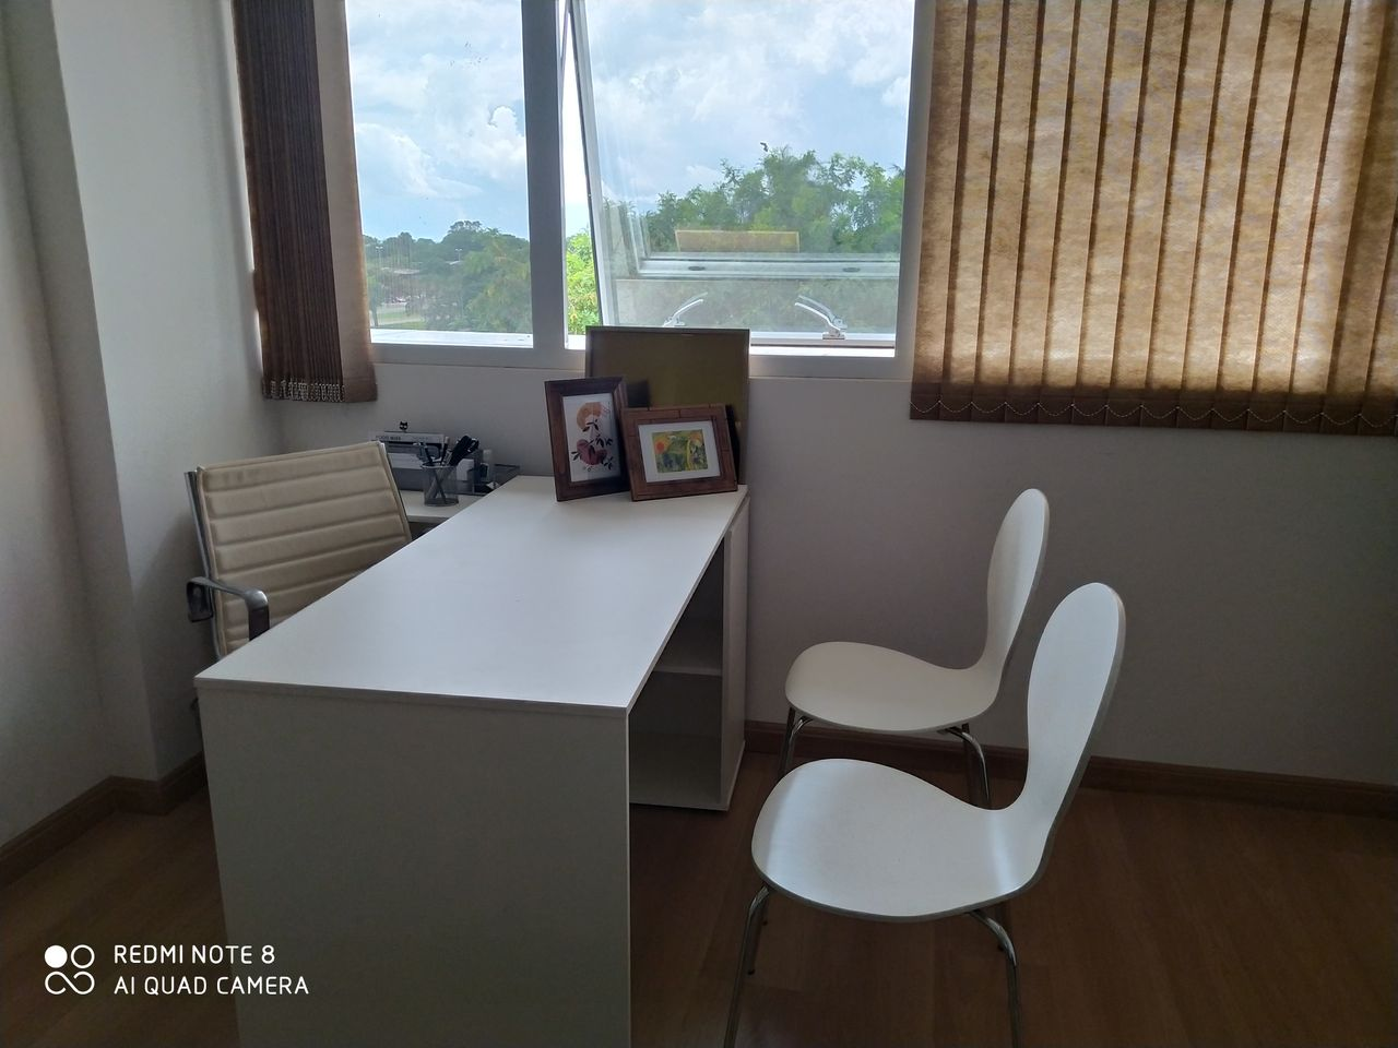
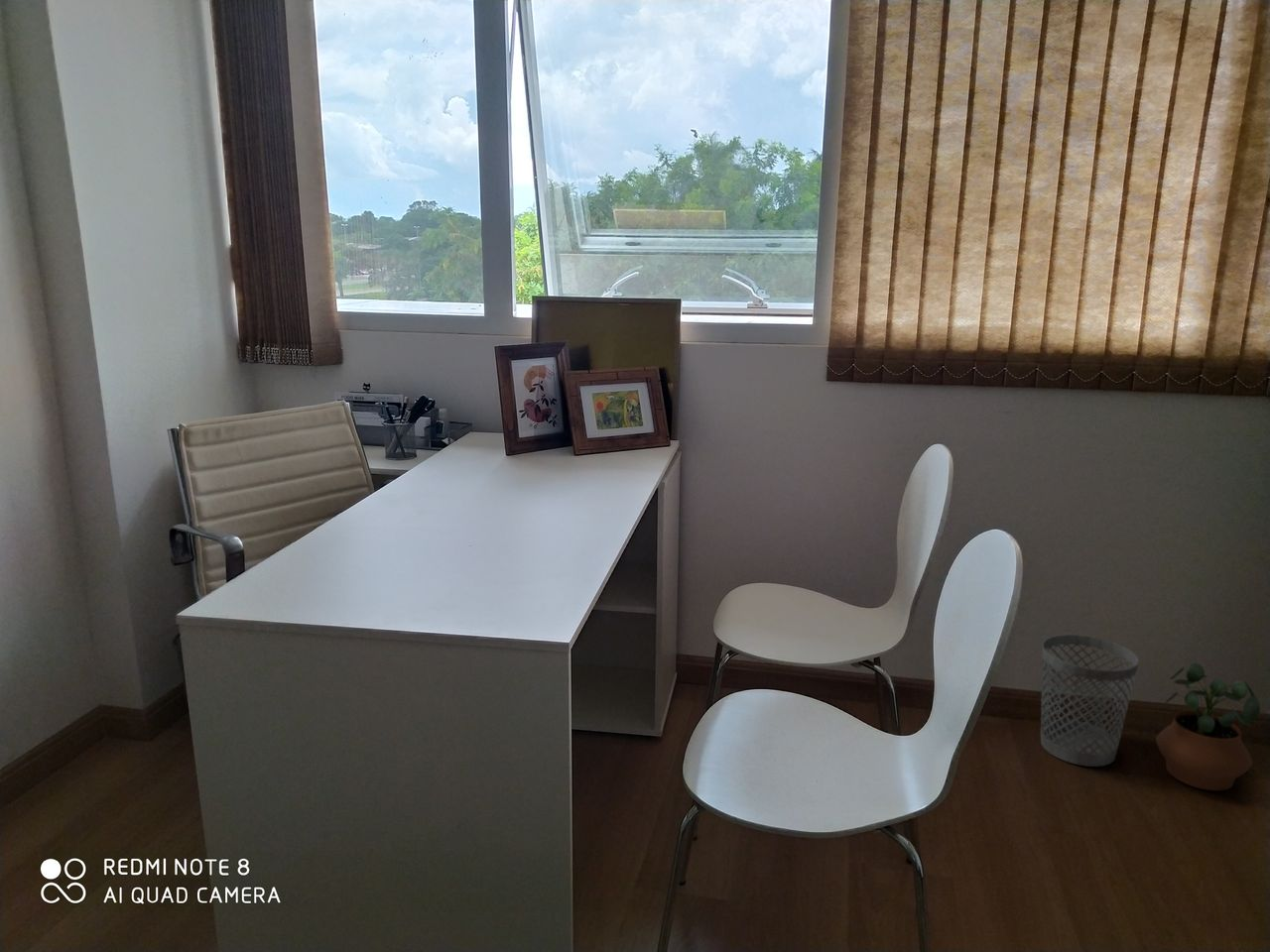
+ potted plant [1155,662,1261,791]
+ wastebasket [1040,634,1140,768]
